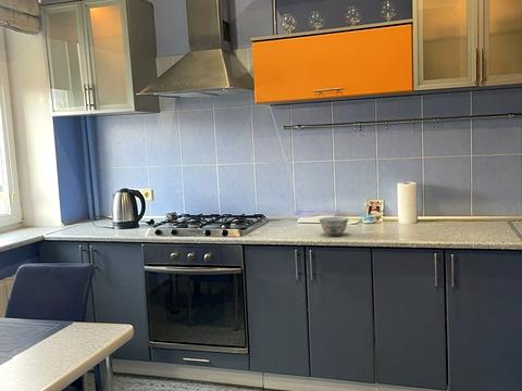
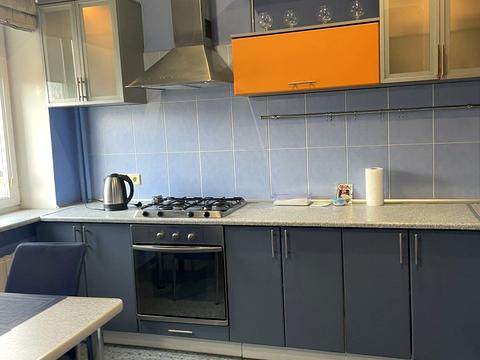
- soup bowl [319,216,349,237]
